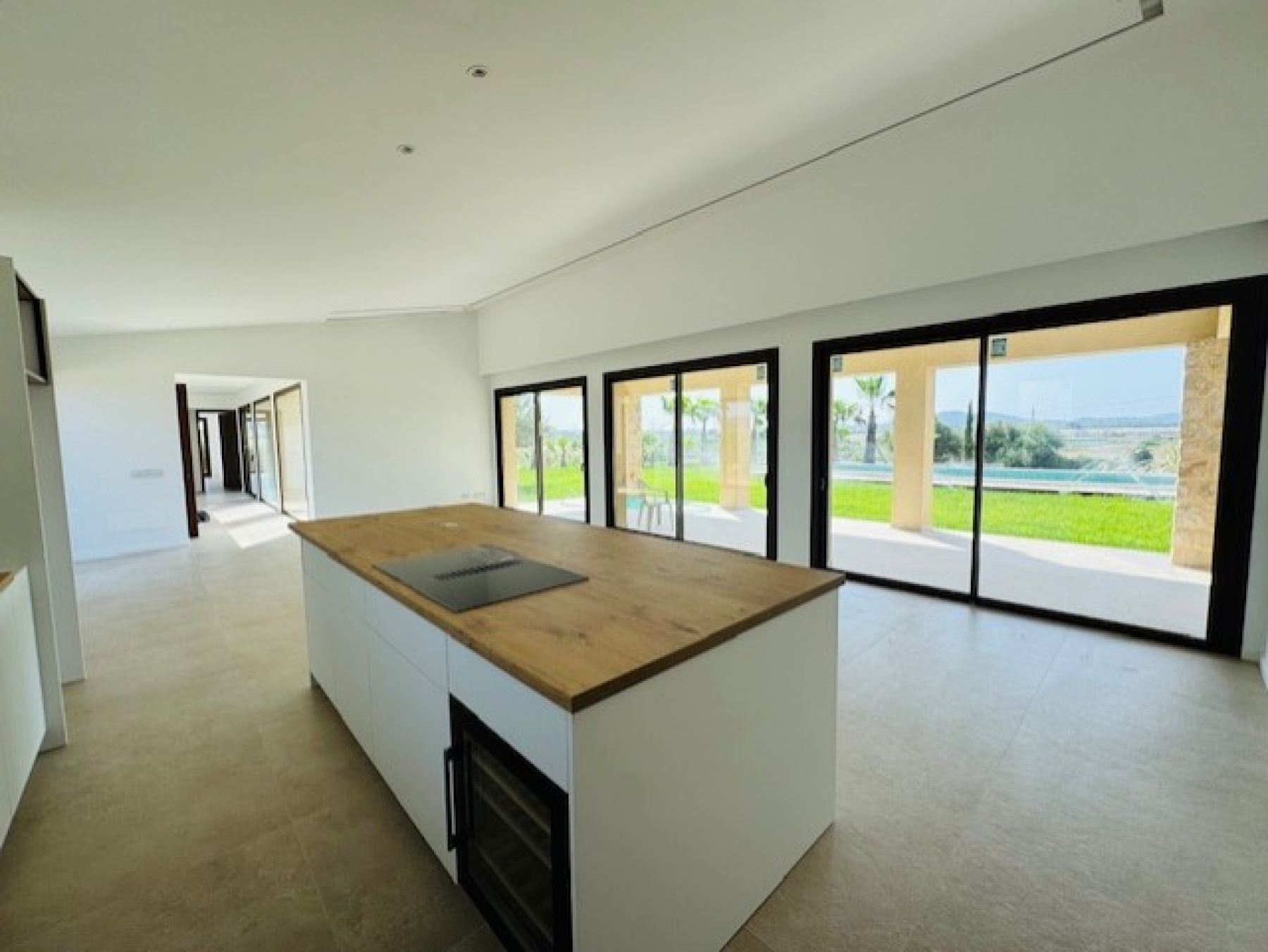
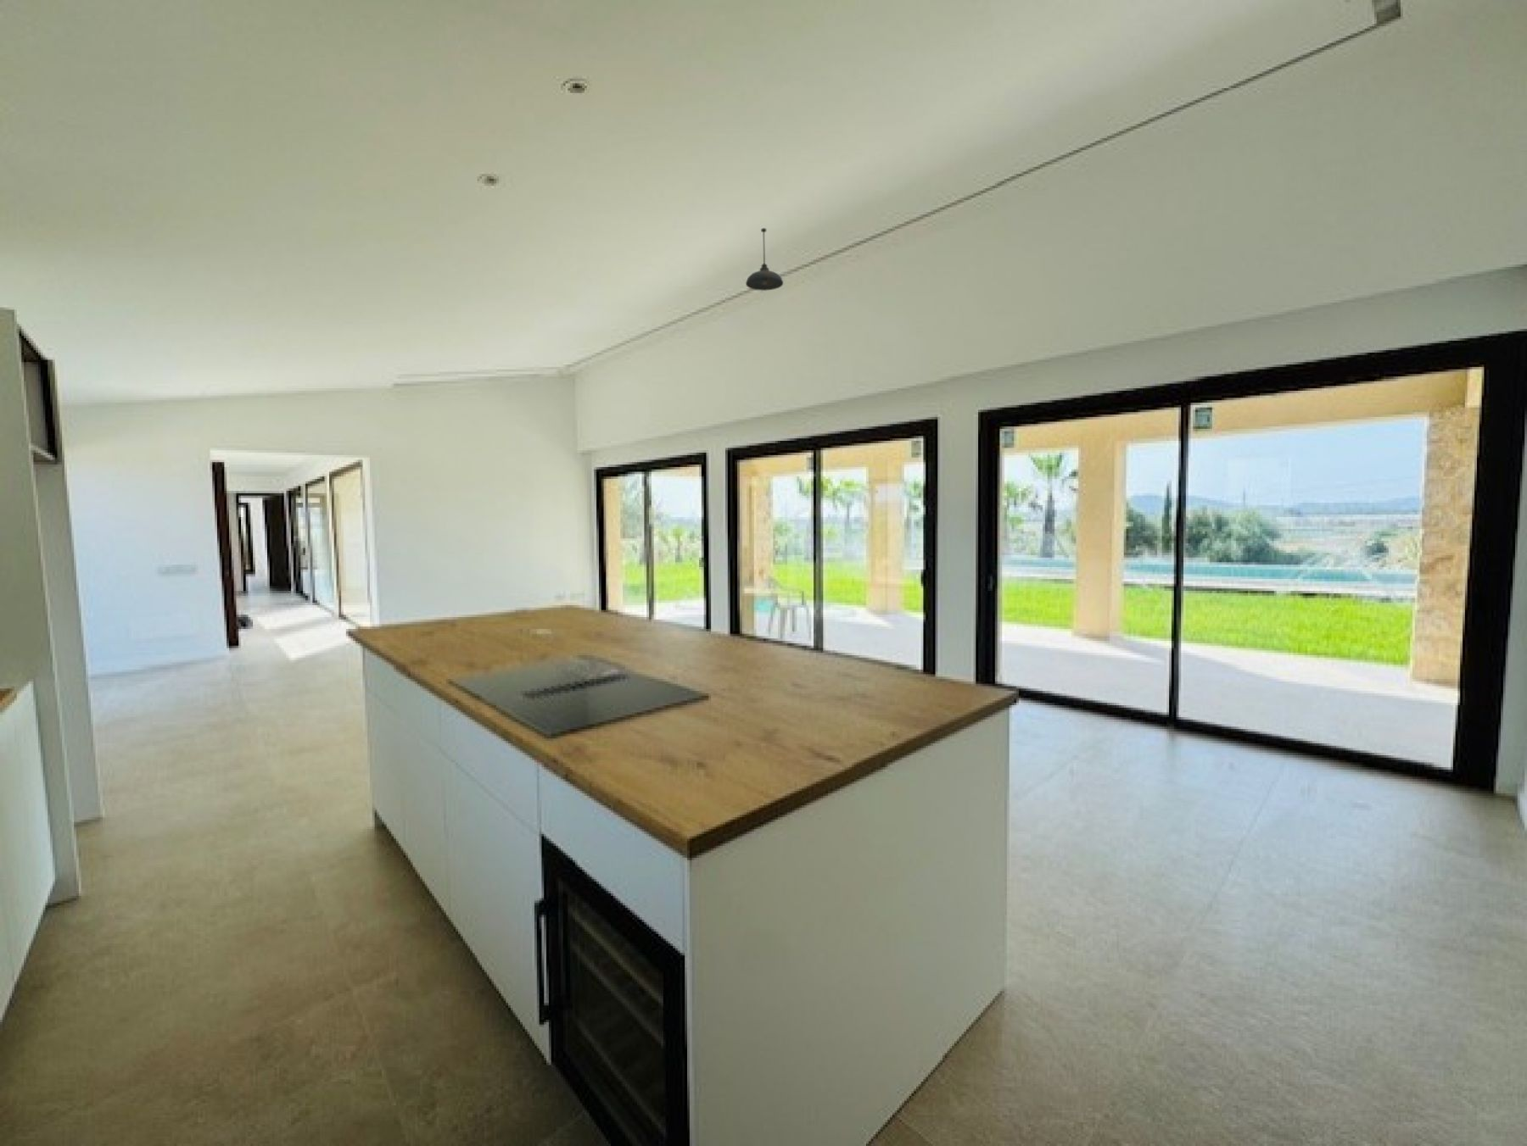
+ pendant light [745,228,784,291]
